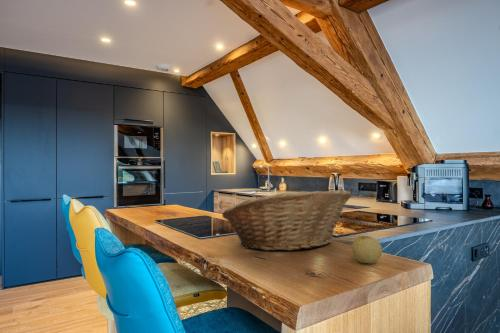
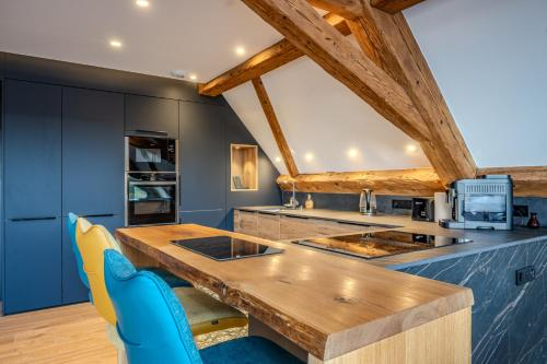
- fruit basket [221,189,352,252]
- apple [351,235,383,265]
